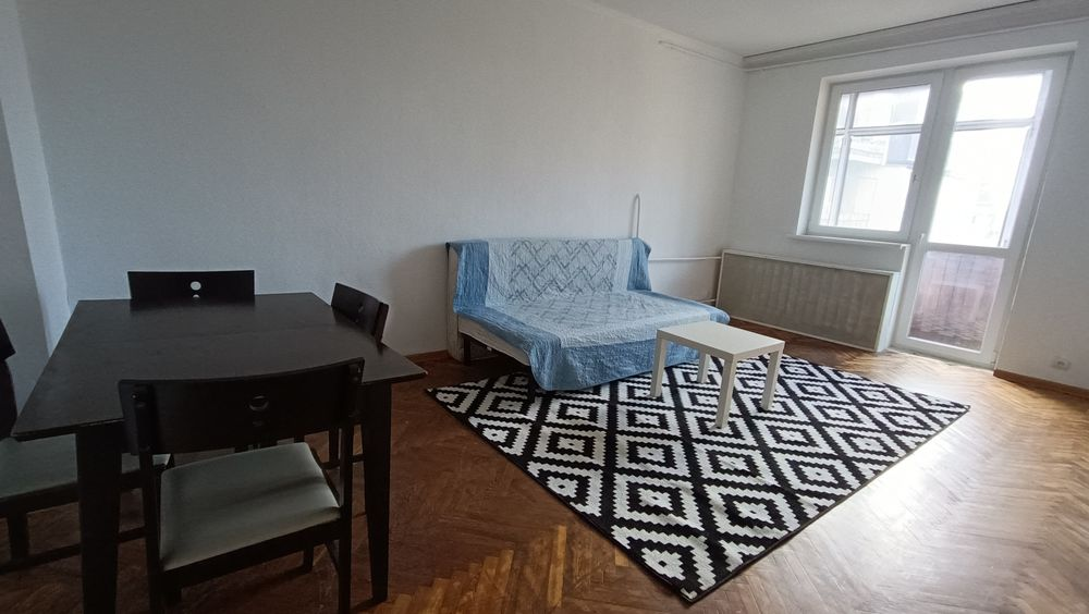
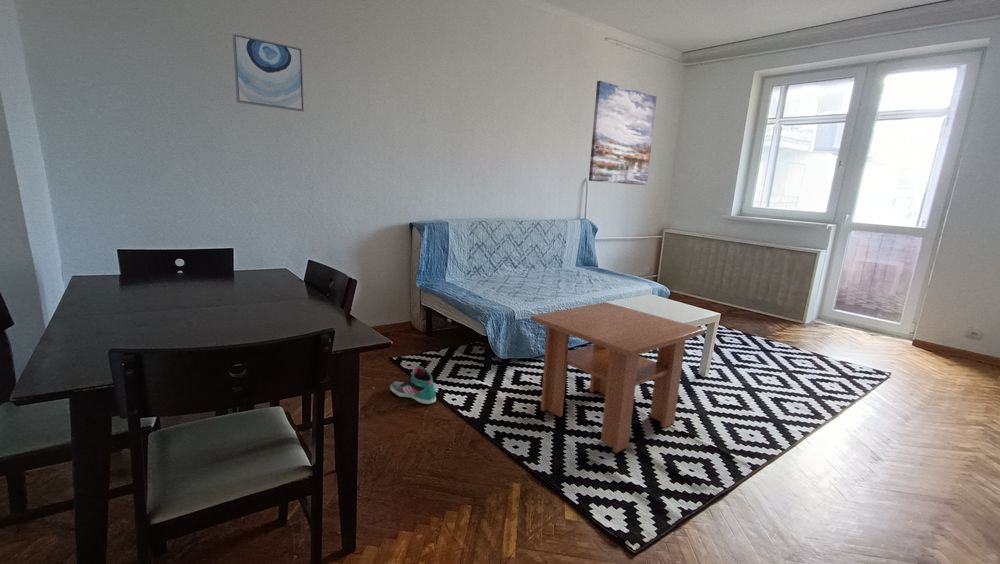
+ wall art [588,80,658,186]
+ wall art [231,33,305,113]
+ sneaker [389,365,437,405]
+ coffee table [529,301,706,454]
